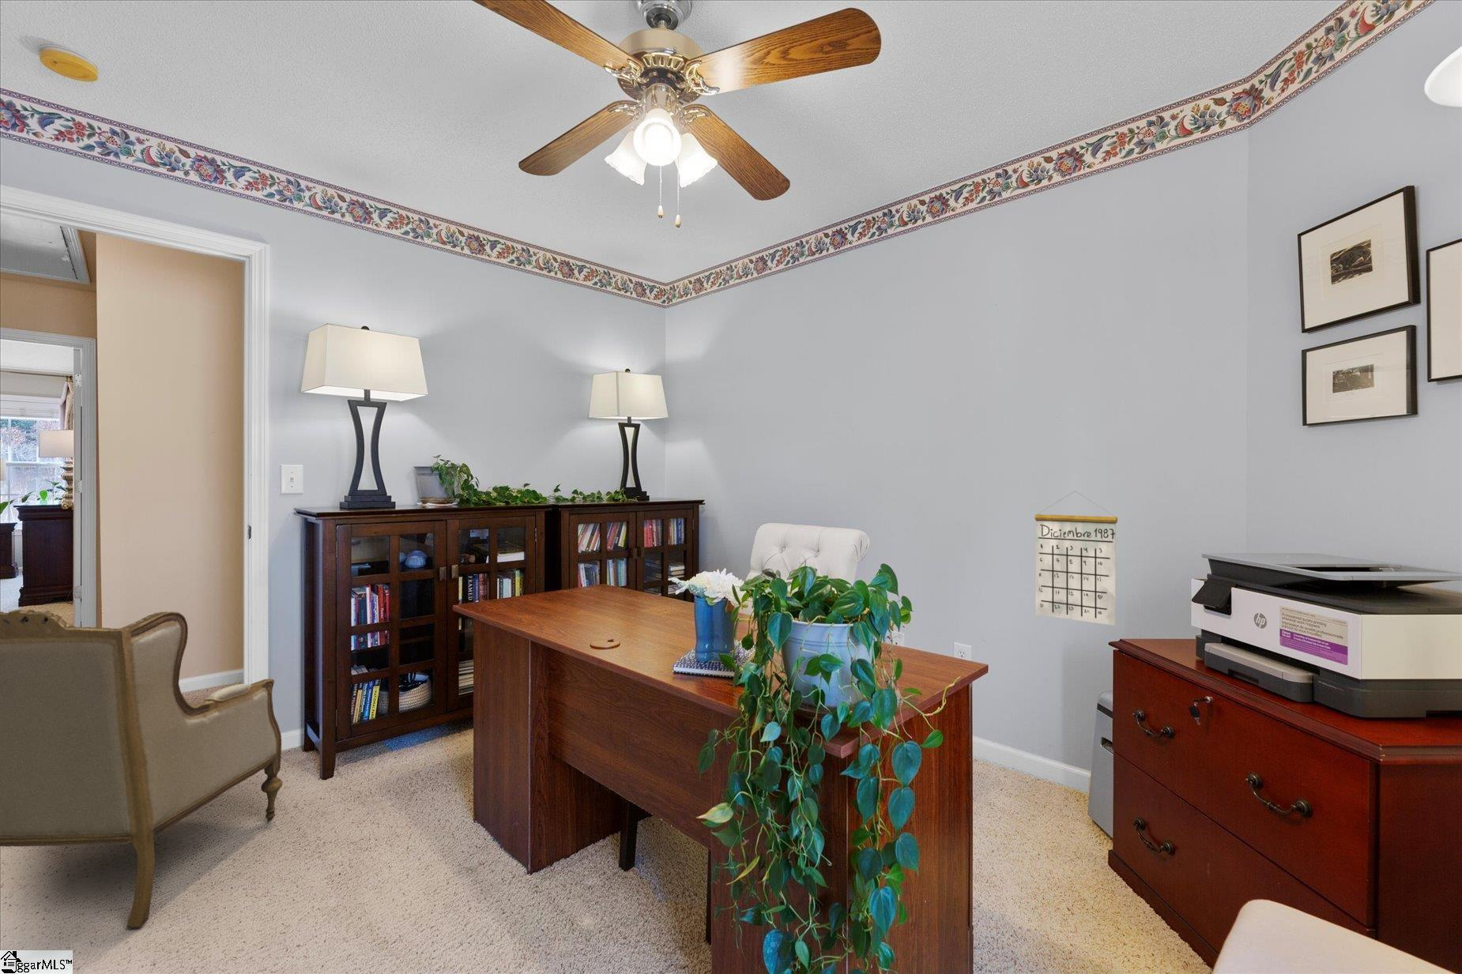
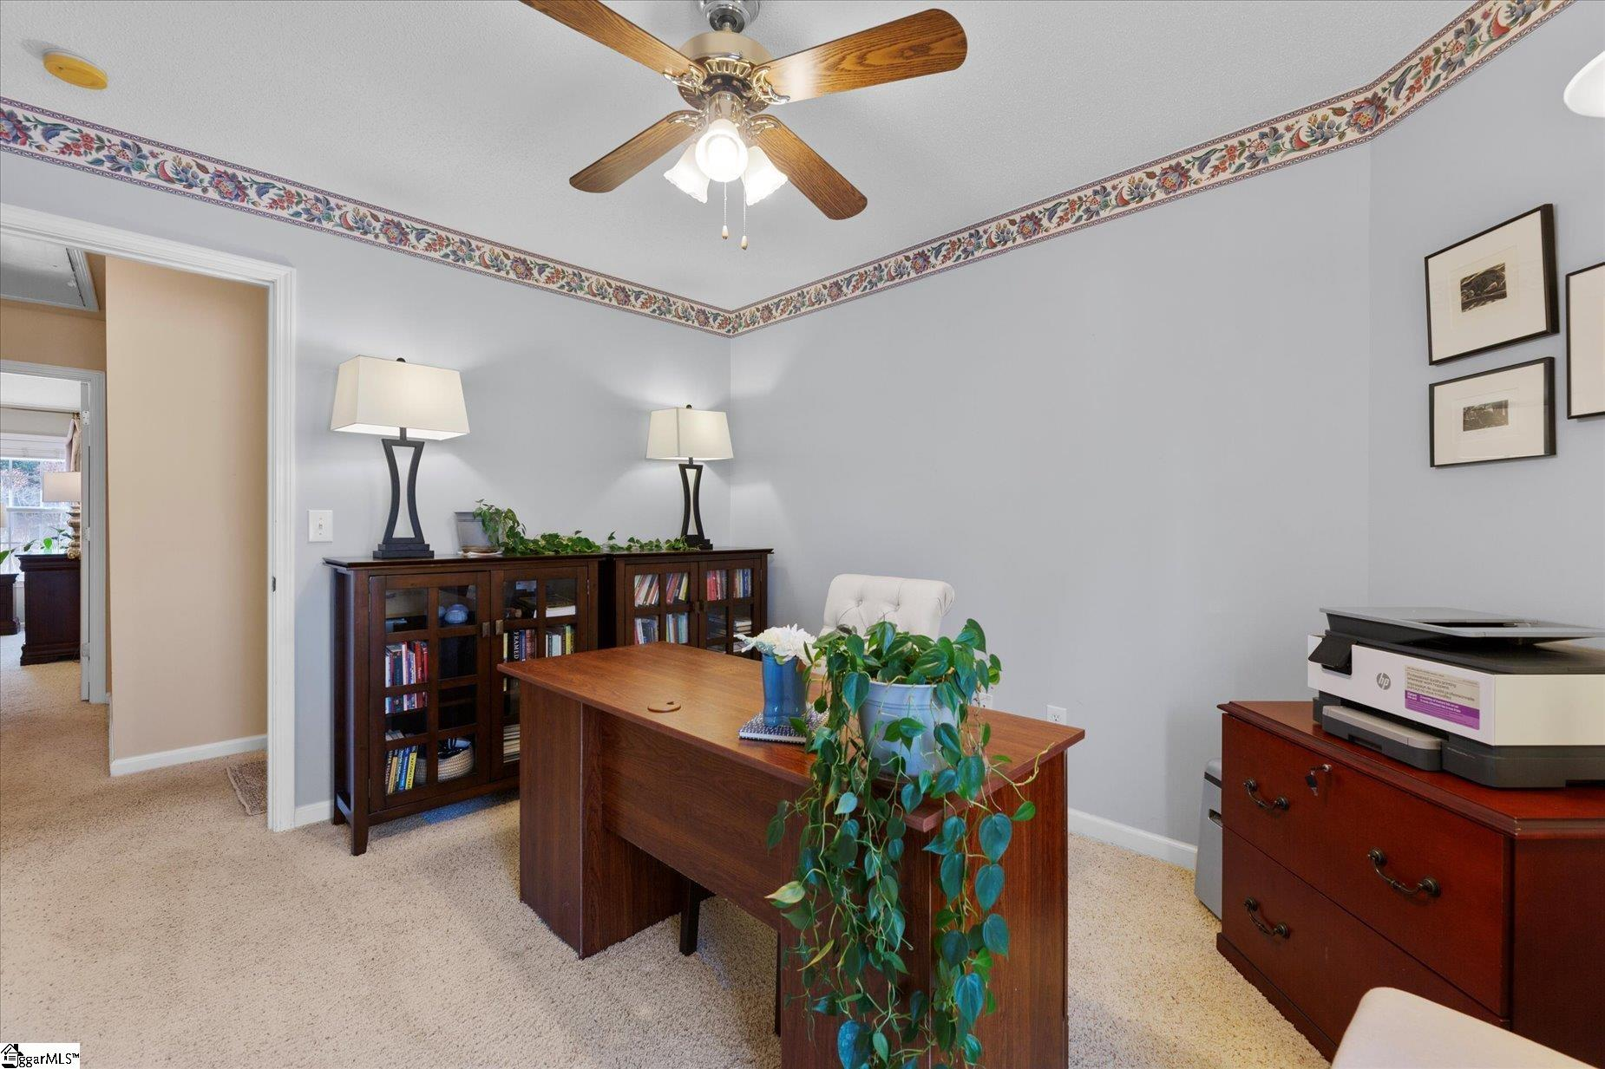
- armchair [0,609,284,929]
- calendar [1034,490,1119,626]
